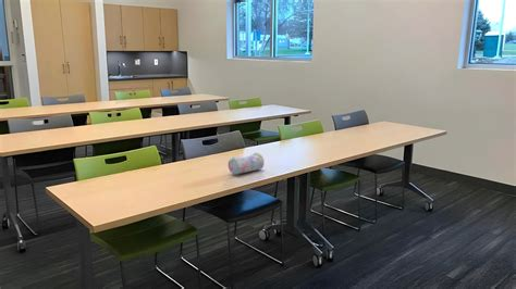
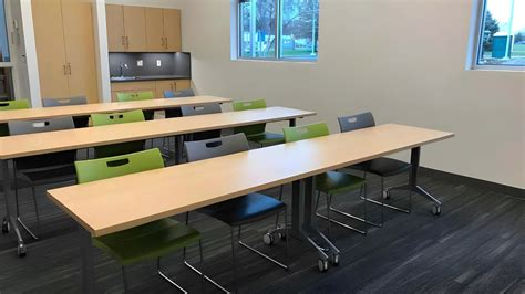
- pencil case [226,152,266,176]
